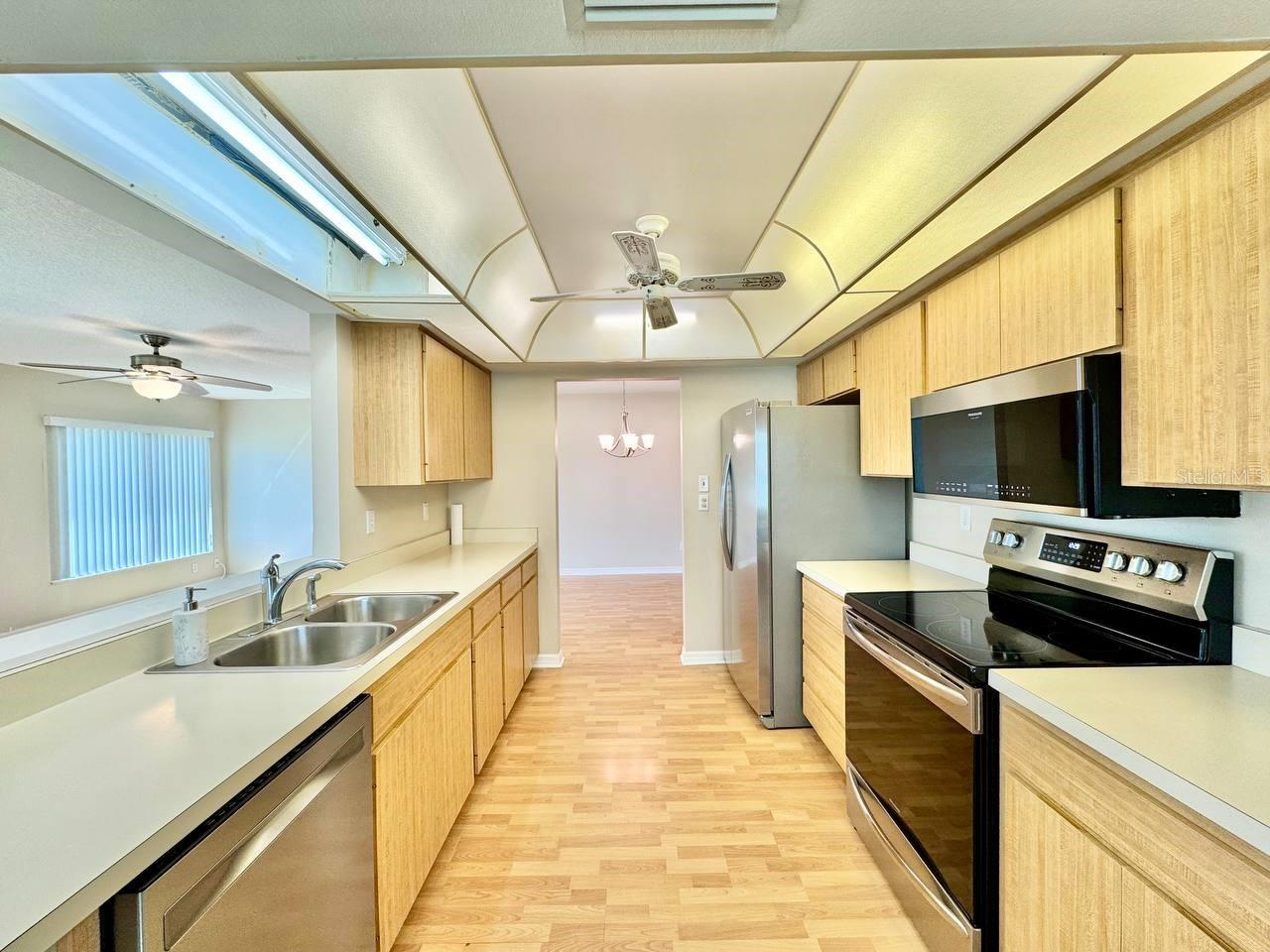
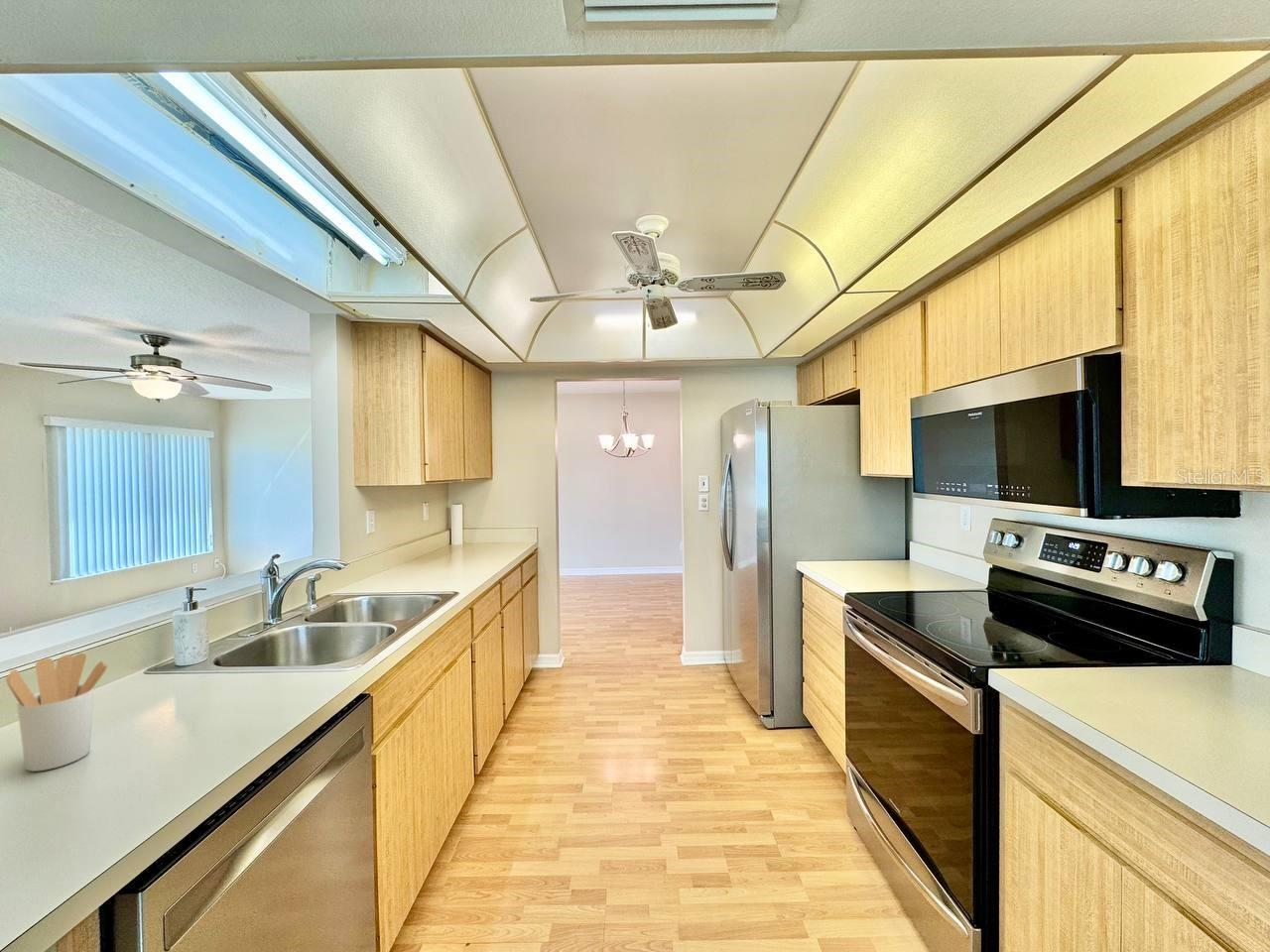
+ utensil holder [5,653,108,773]
